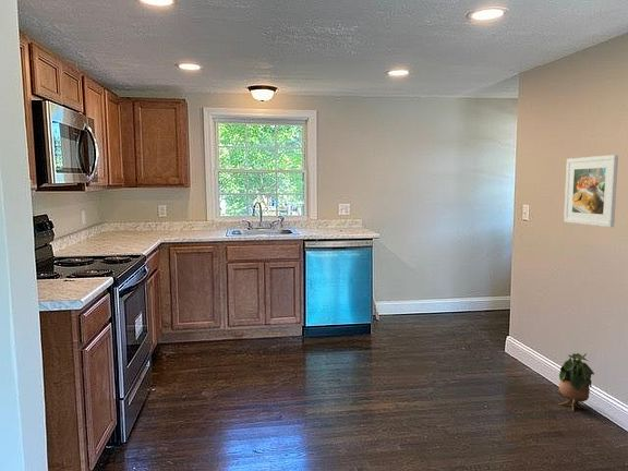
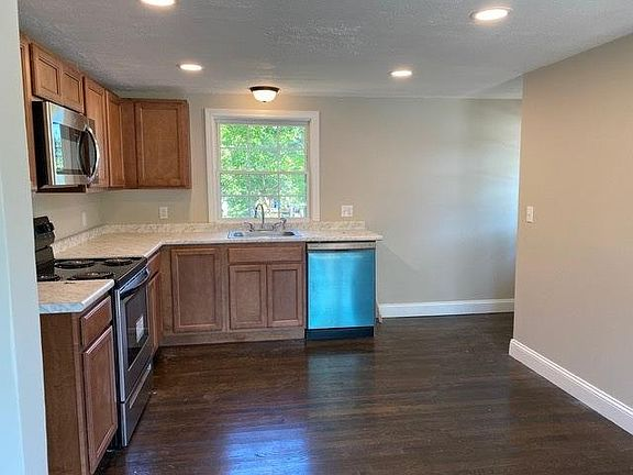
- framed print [563,154,619,228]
- potted plant [557,352,595,412]
